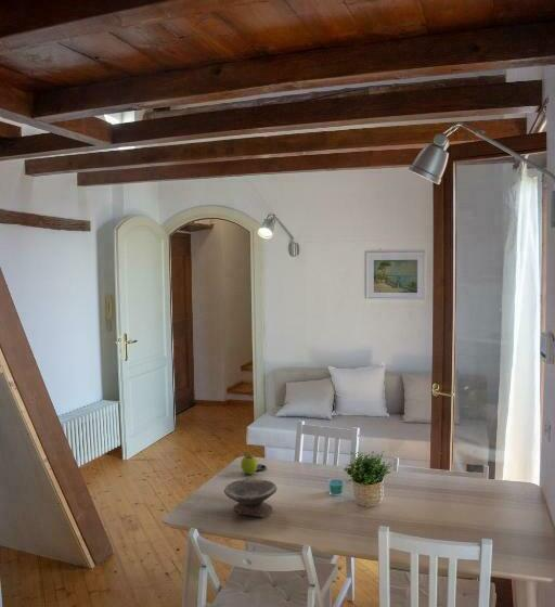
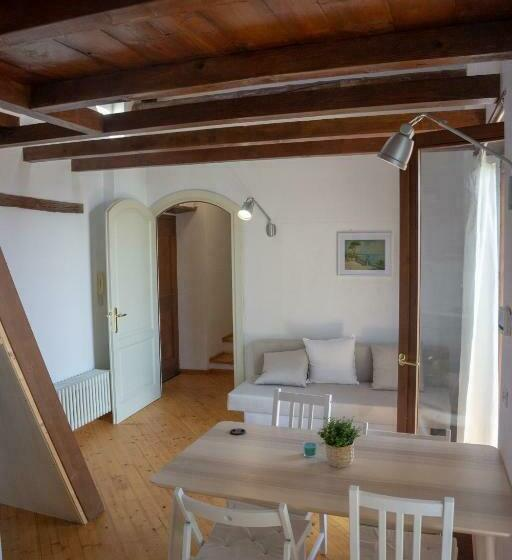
- bowl [223,478,278,518]
- fruit [240,451,259,476]
